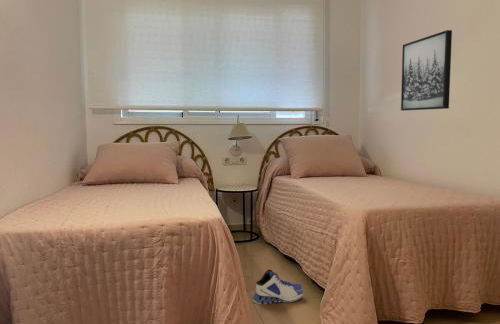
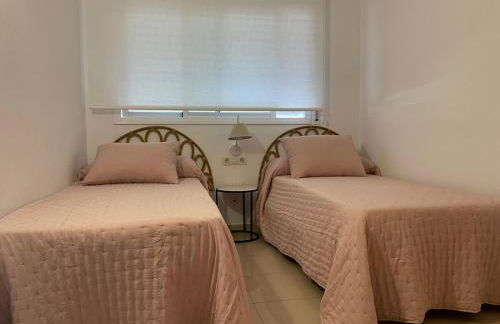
- sneaker [252,269,304,305]
- wall art [400,29,453,111]
